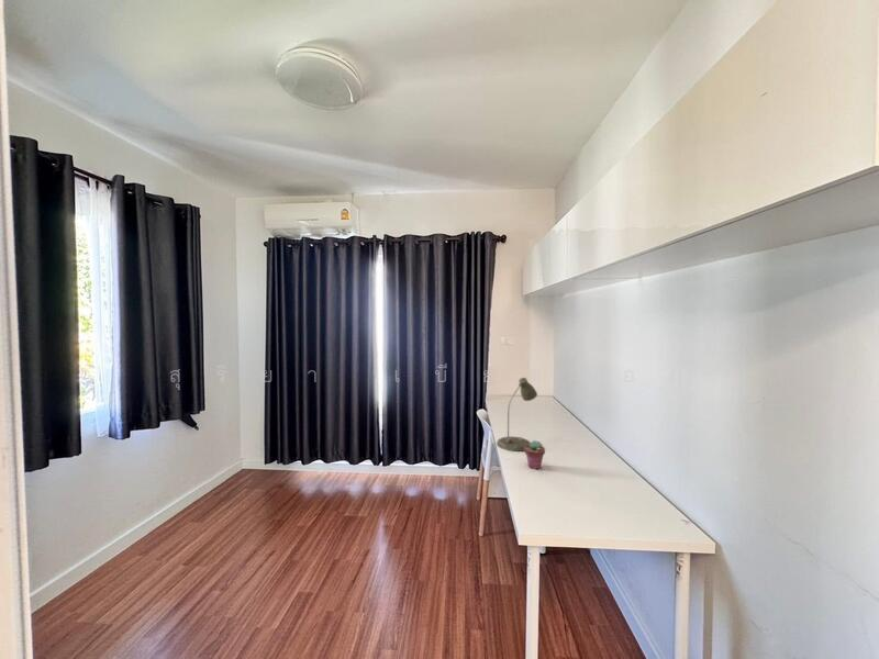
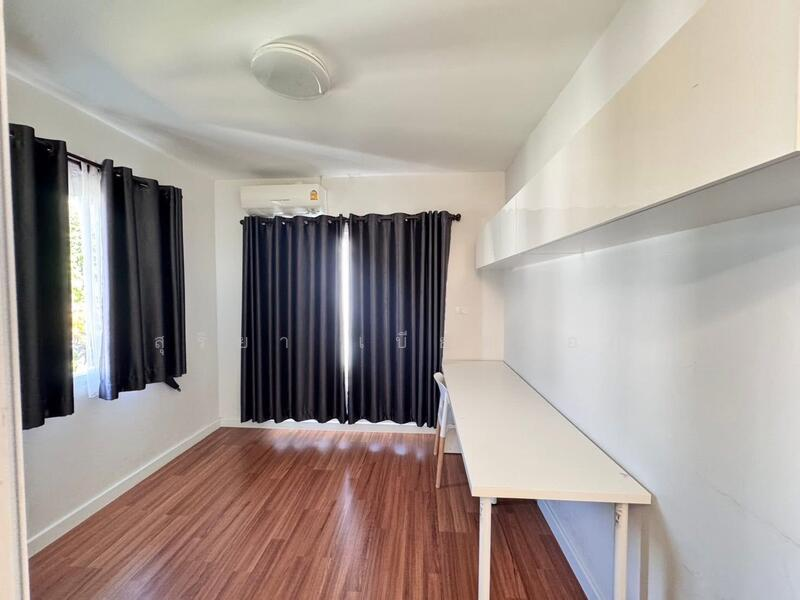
- desk lamp [496,377,538,453]
- potted succulent [523,439,546,470]
